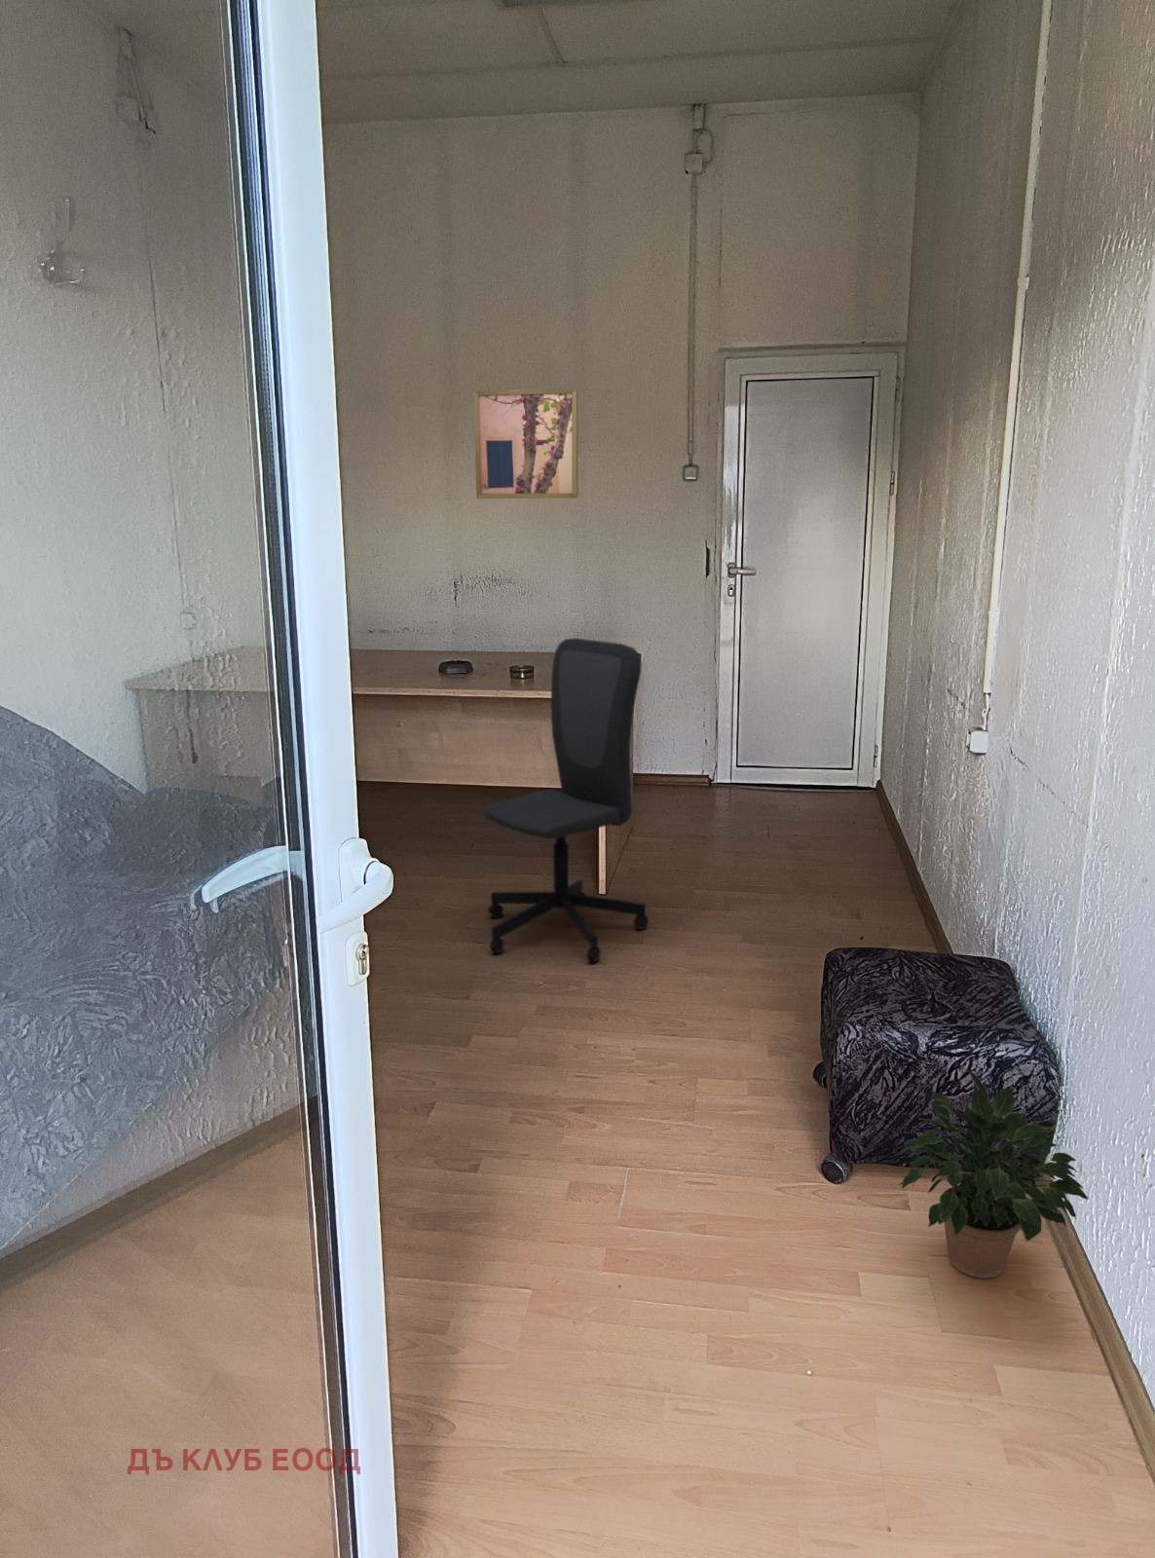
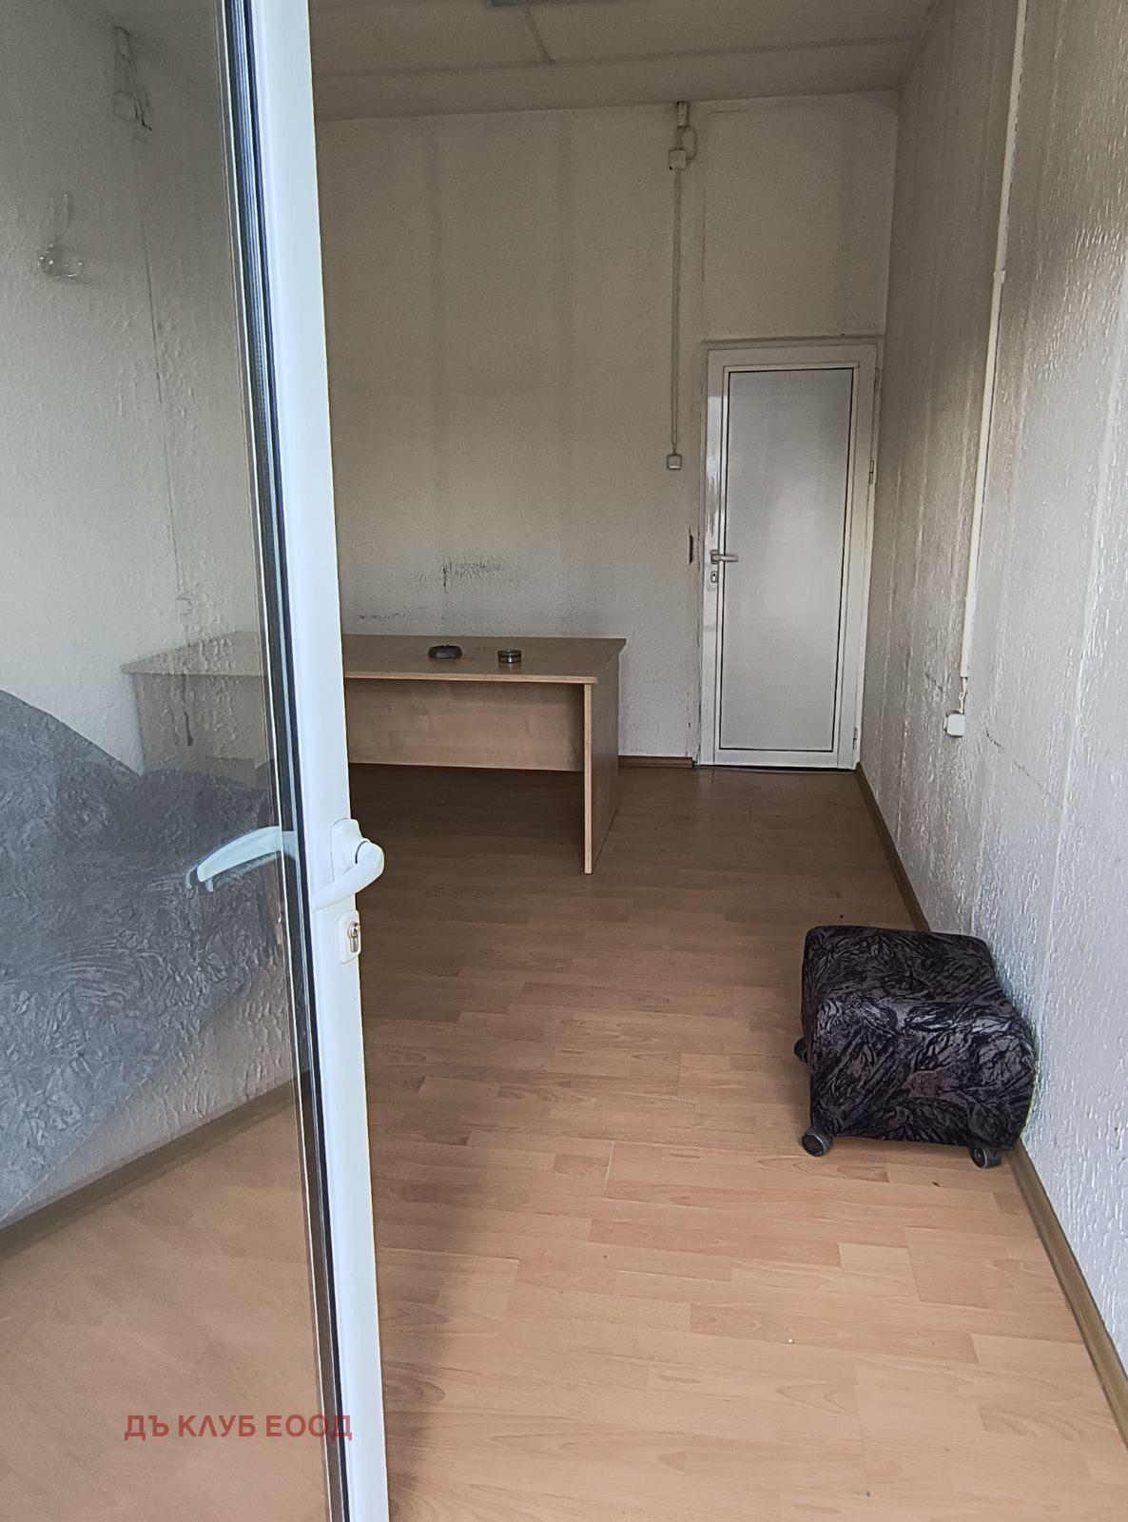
- office chair [482,637,649,963]
- potted plant [892,1065,1089,1279]
- wall art [473,387,579,500]
